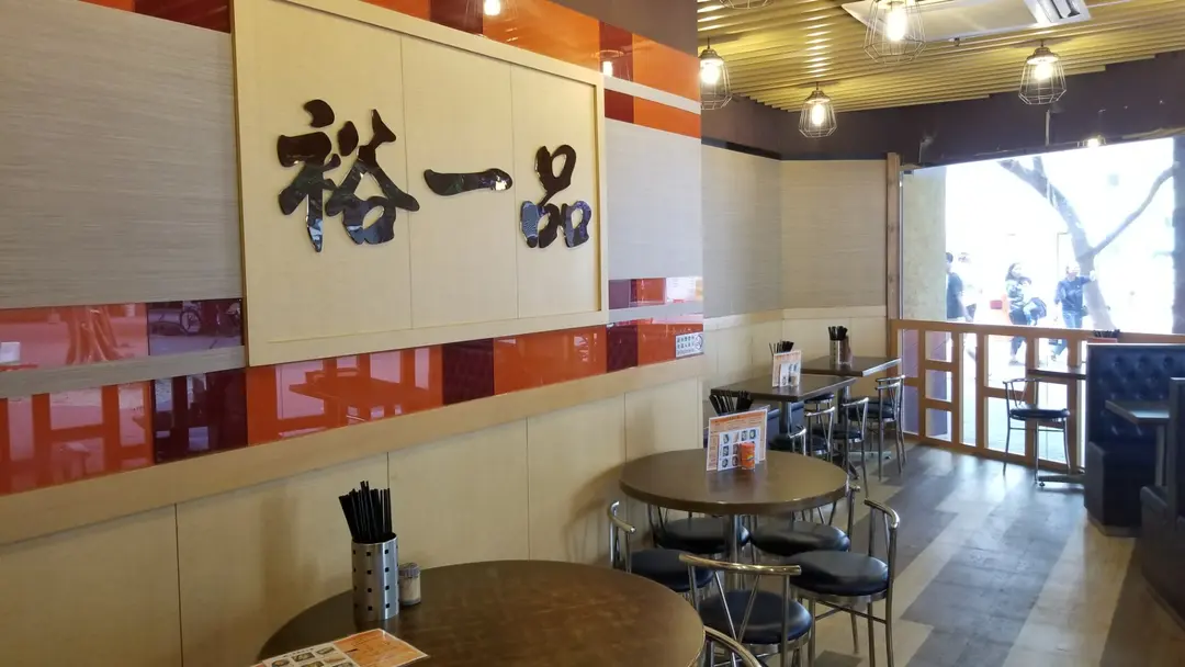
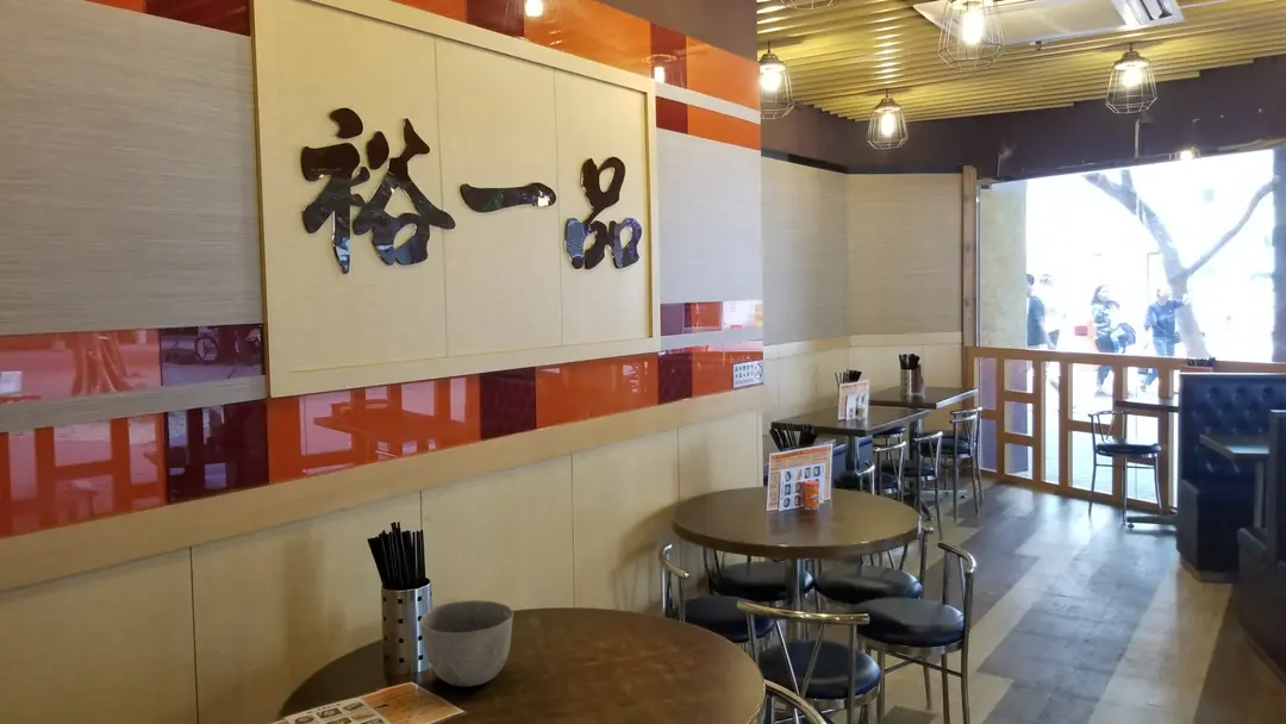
+ bowl [419,599,514,687]
